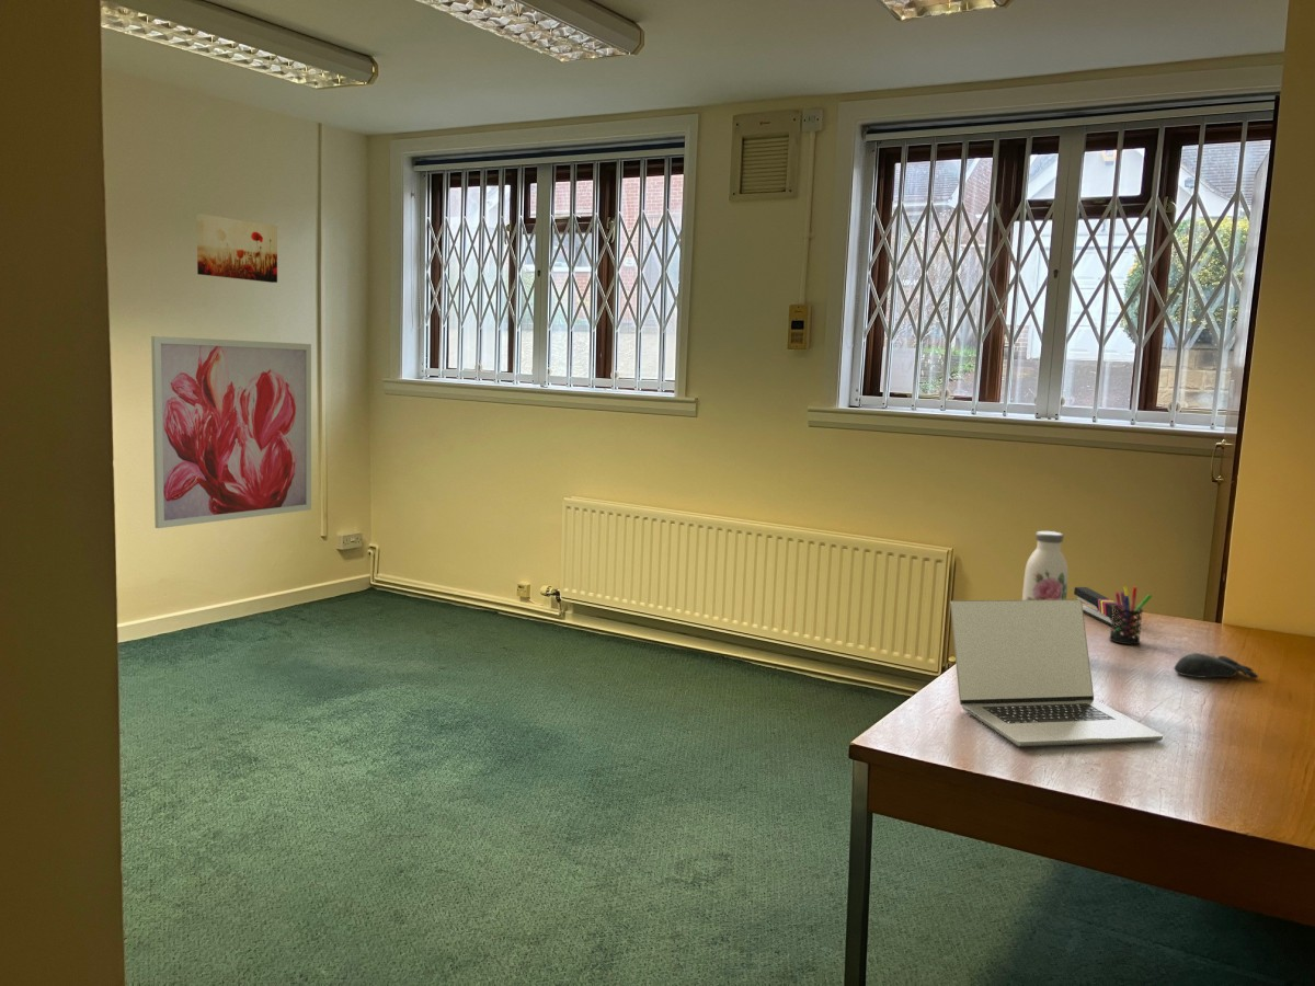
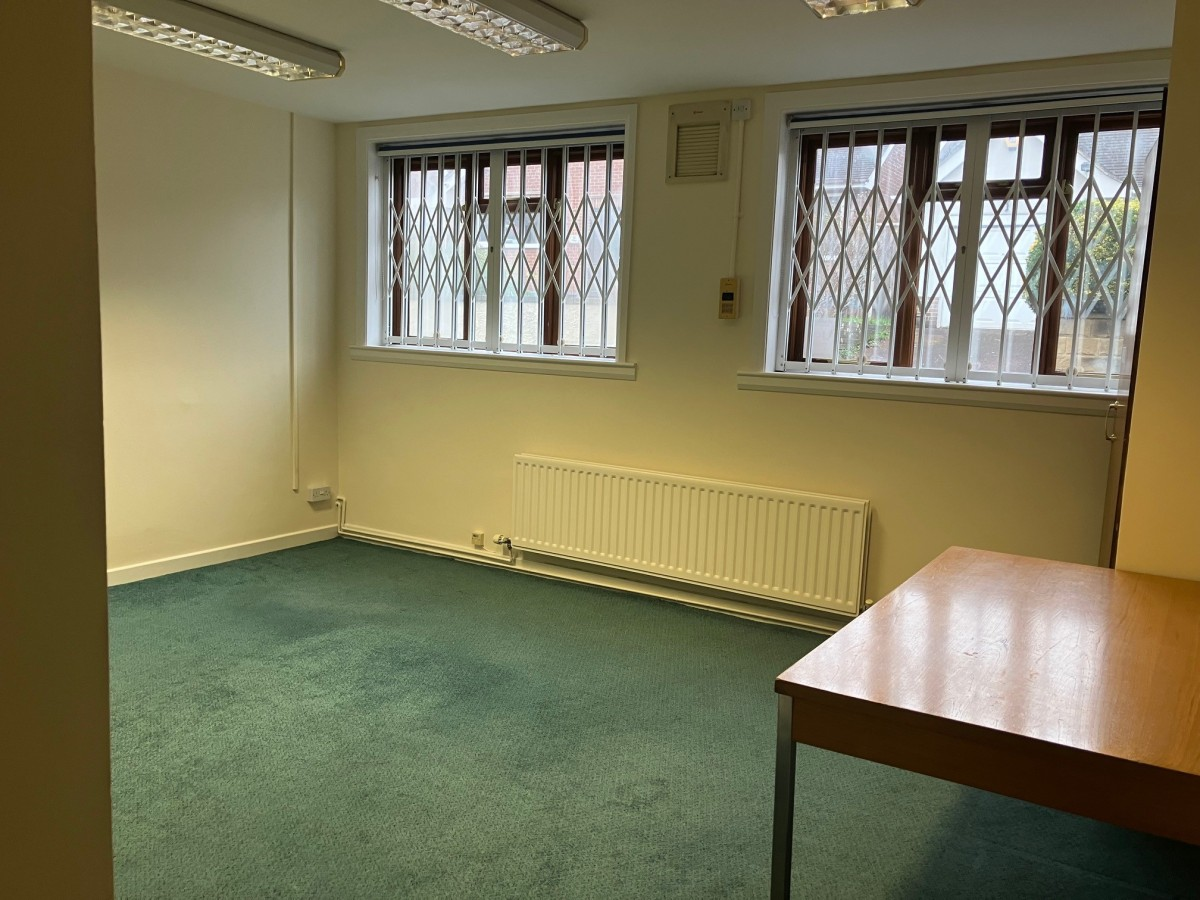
- wall art [150,335,312,529]
- laptop [949,598,1164,747]
- water bottle [1021,530,1070,600]
- computer mouse [1173,652,1259,679]
- wall art [196,213,278,284]
- stapler [1073,586,1123,627]
- pen holder [1108,585,1153,645]
